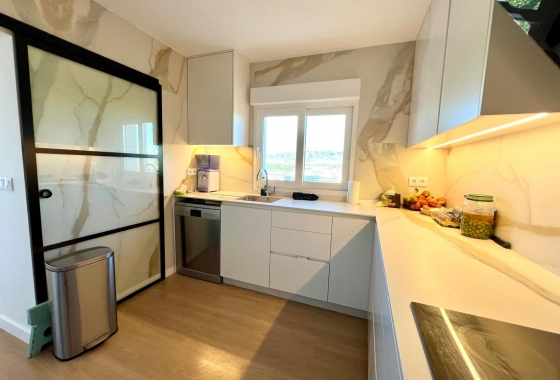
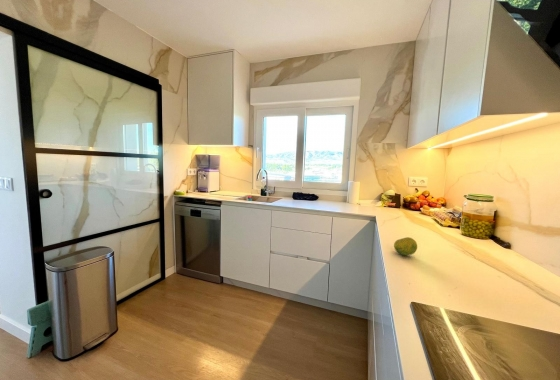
+ fruit [393,236,418,256]
